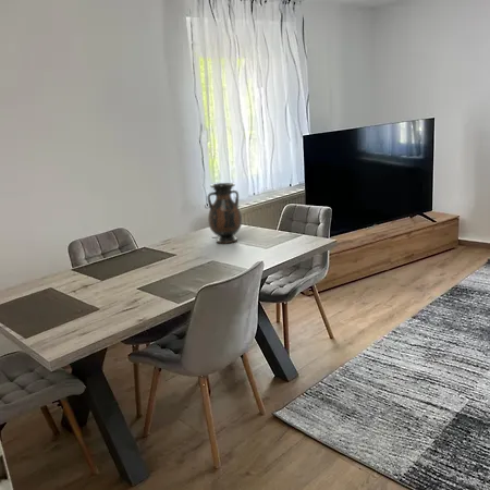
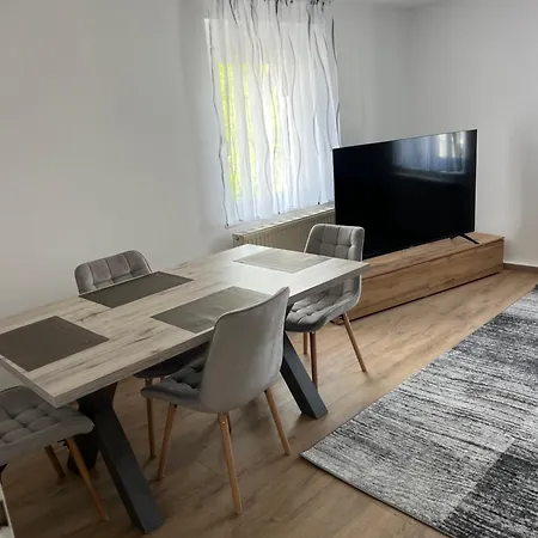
- vase [207,182,243,244]
